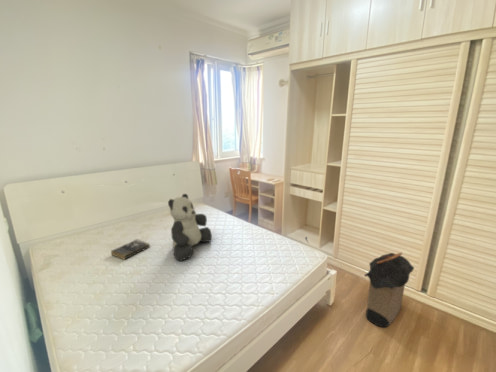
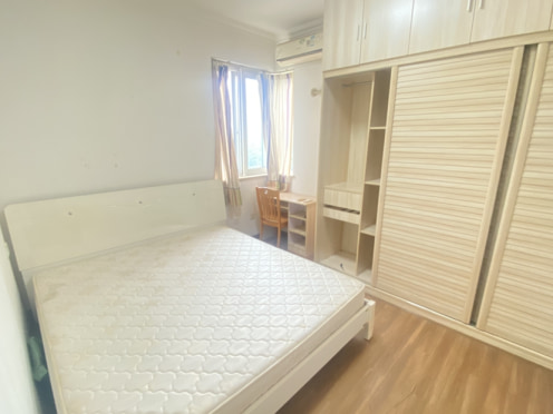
- laundry hamper [363,252,415,329]
- book [110,238,151,261]
- teddy bear [167,193,213,262]
